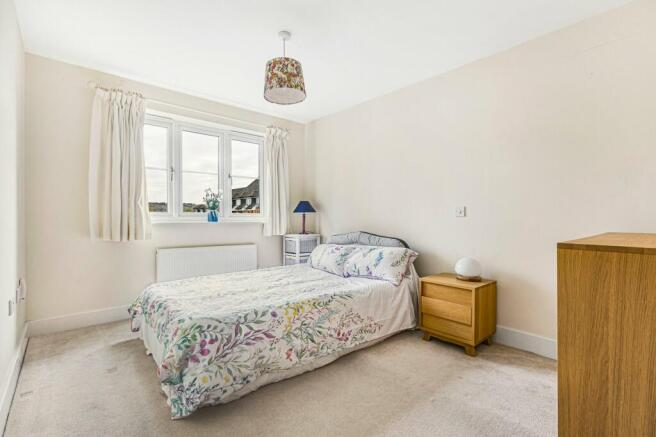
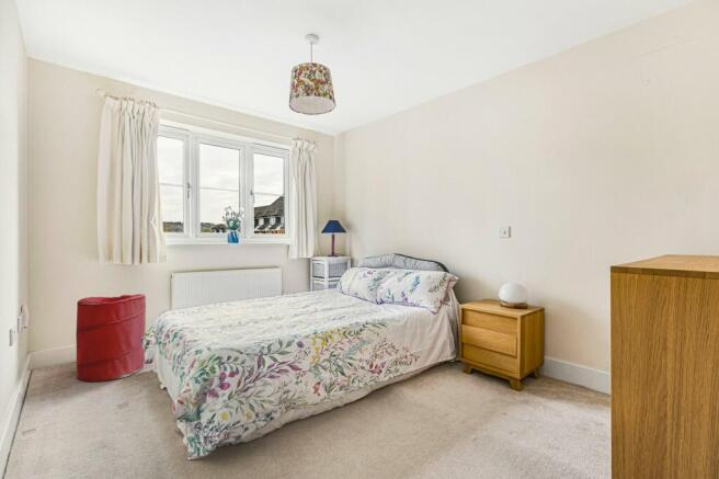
+ laundry hamper [75,293,147,383]
